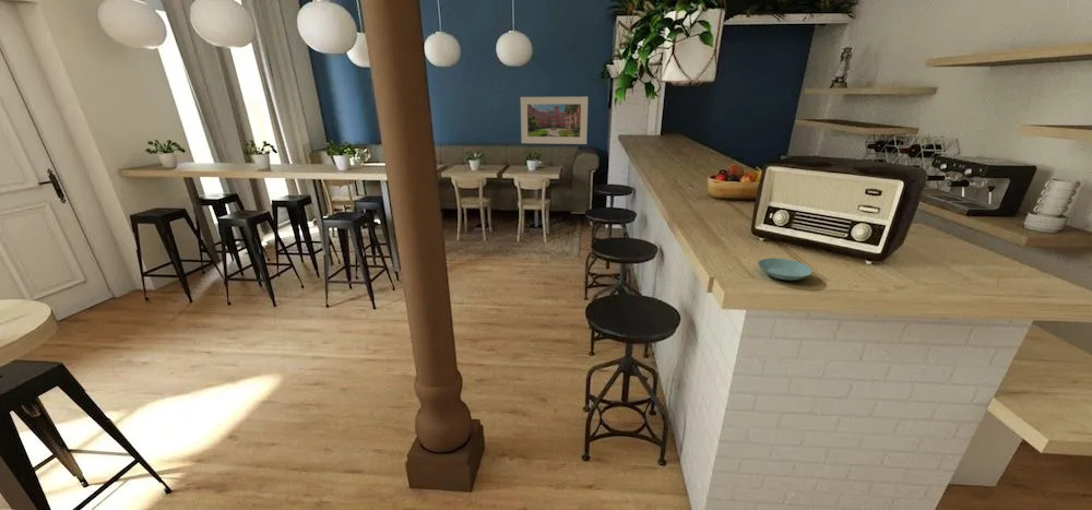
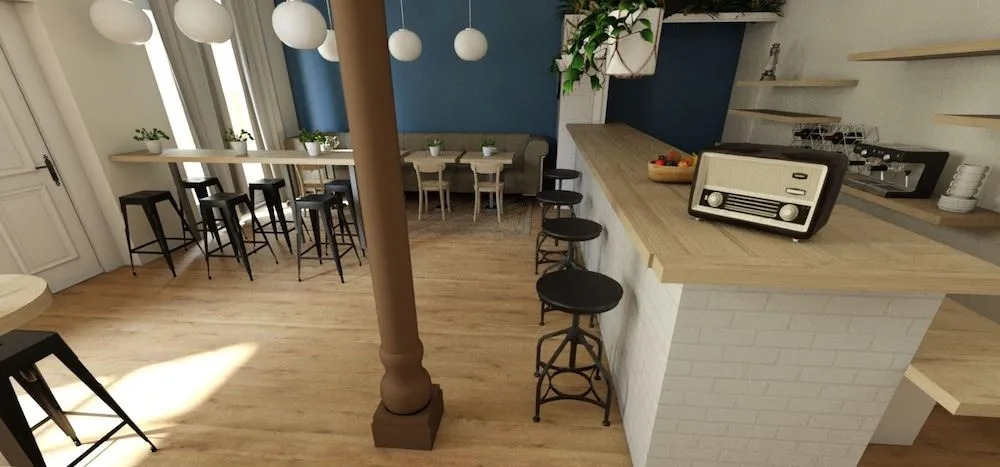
- saucer [757,257,814,282]
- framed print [520,96,589,145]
